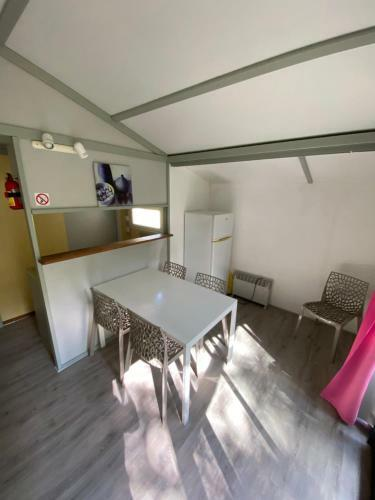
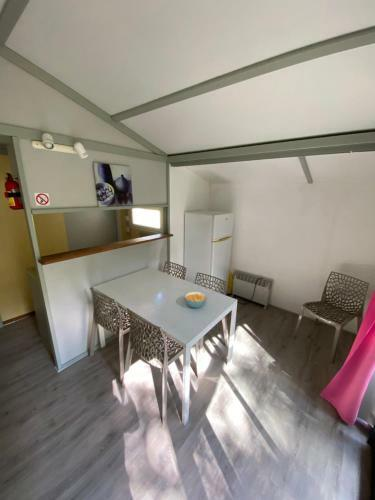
+ cereal bowl [184,291,208,309]
